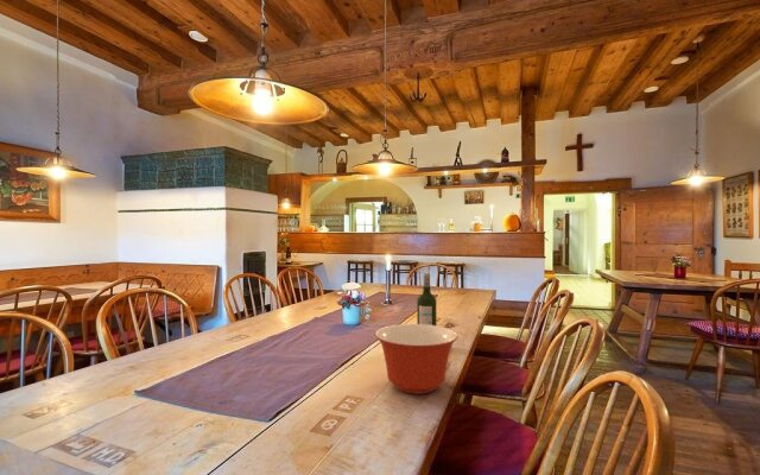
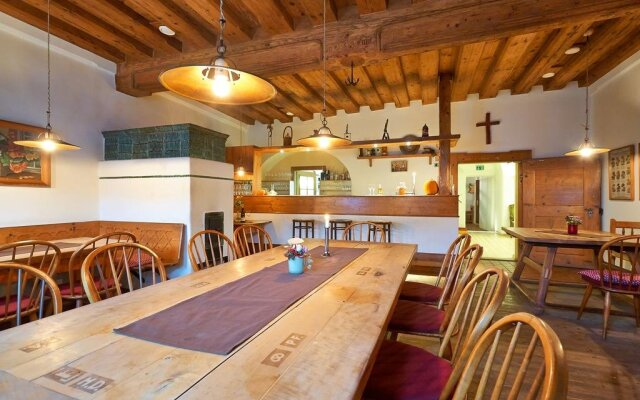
- mixing bowl [374,323,458,395]
- wine bottle [416,272,437,327]
